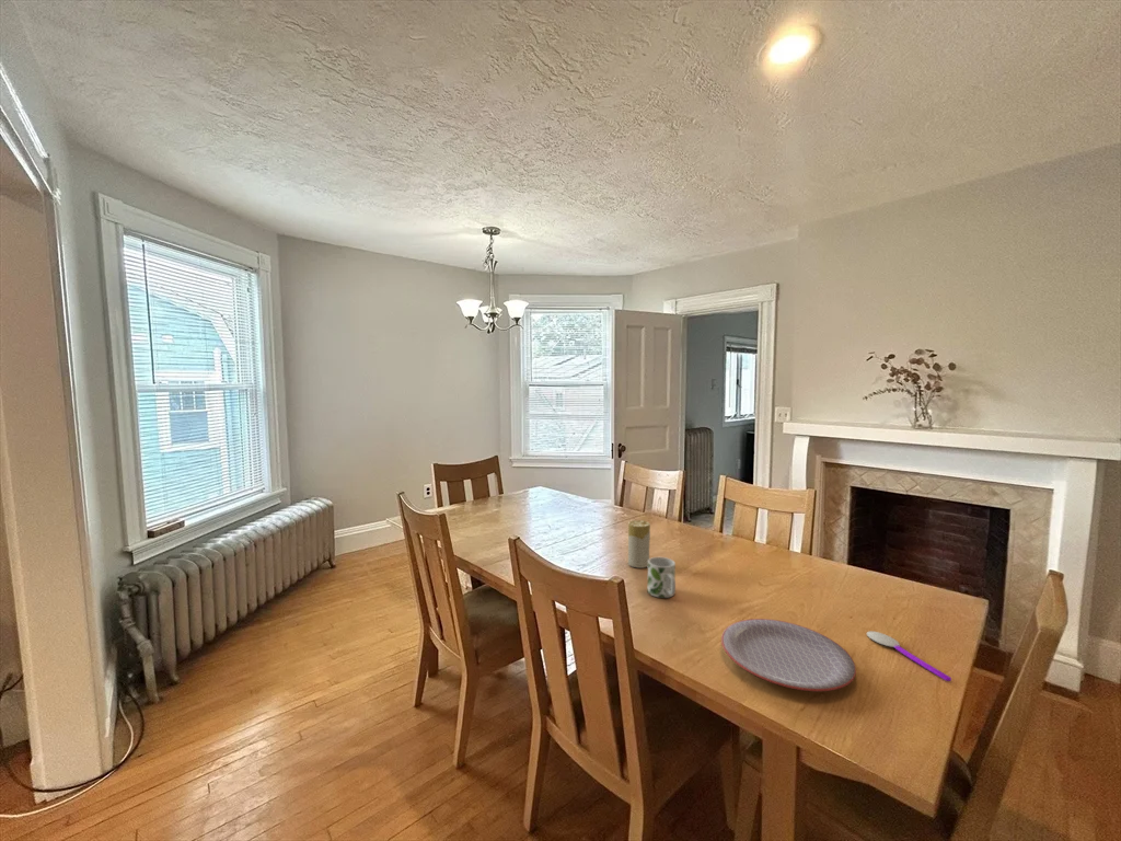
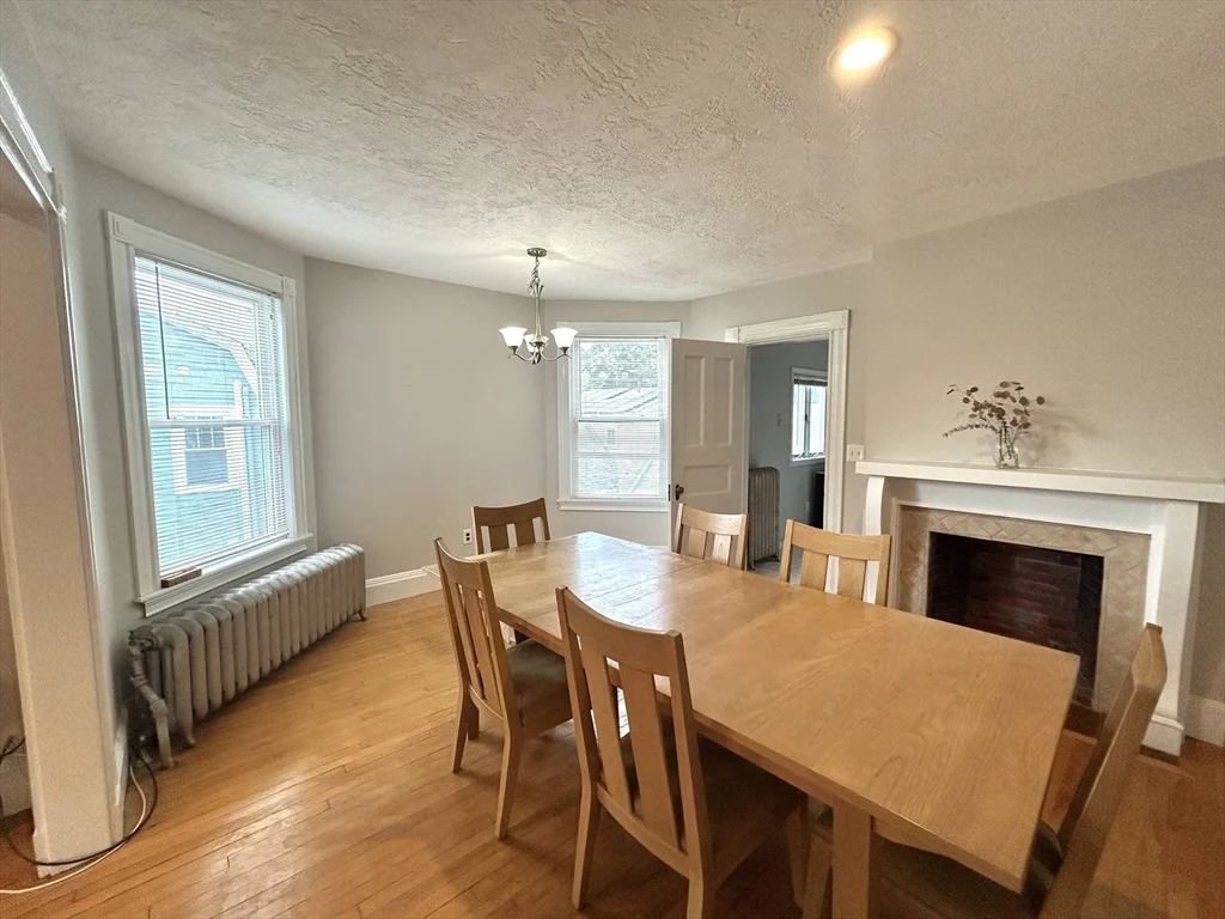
- mug [647,556,677,599]
- plate [720,618,857,692]
- candle [627,519,651,569]
- spoon [866,631,952,682]
